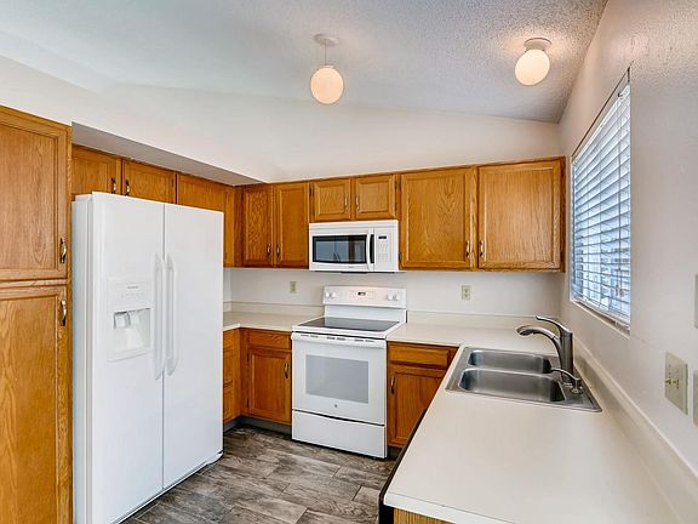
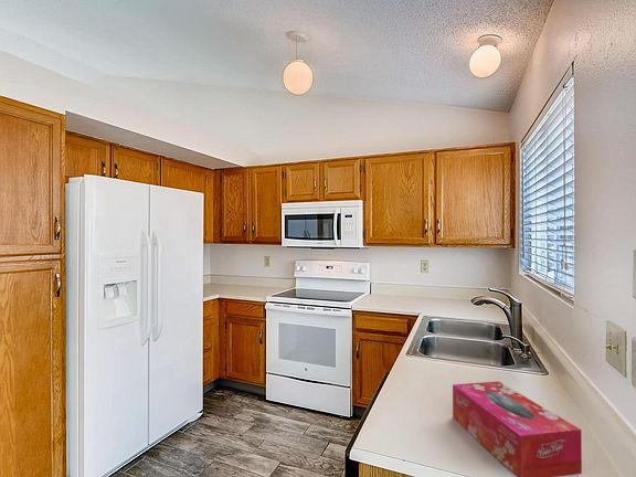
+ tissue box [452,380,583,477]
